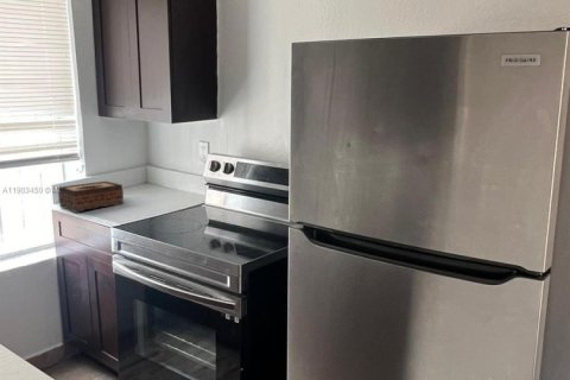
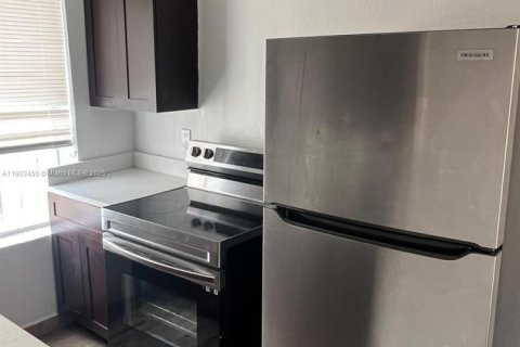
- tissue box [57,180,125,214]
